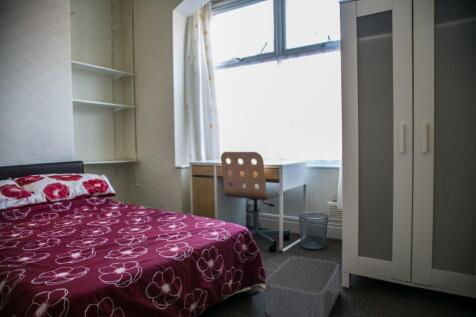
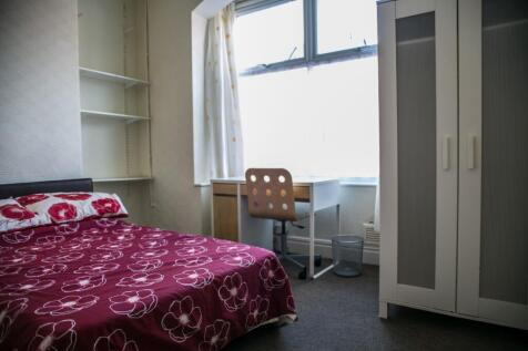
- storage bin [264,256,340,317]
